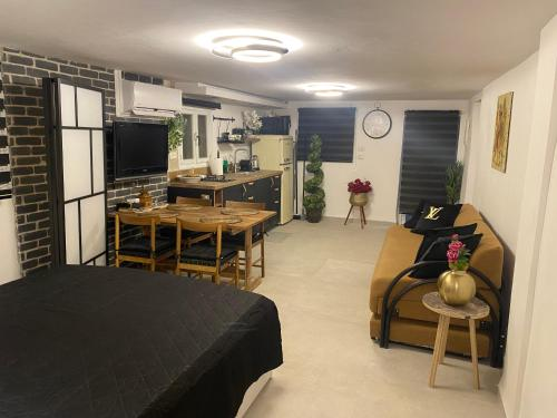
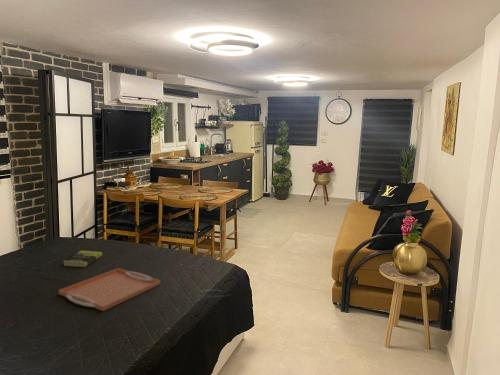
+ book [62,250,103,268]
+ serving tray [58,267,161,312]
